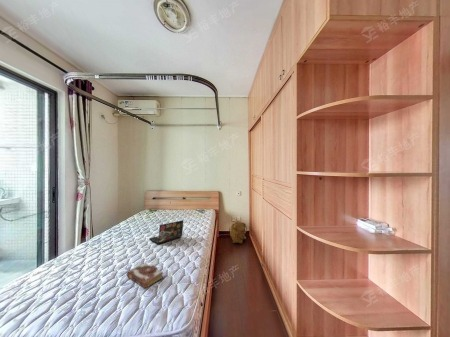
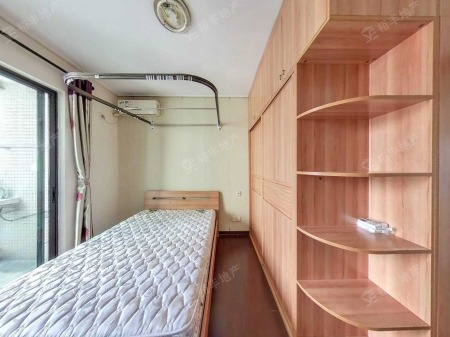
- backpack [229,221,248,244]
- laptop [148,219,184,245]
- book [126,262,164,289]
